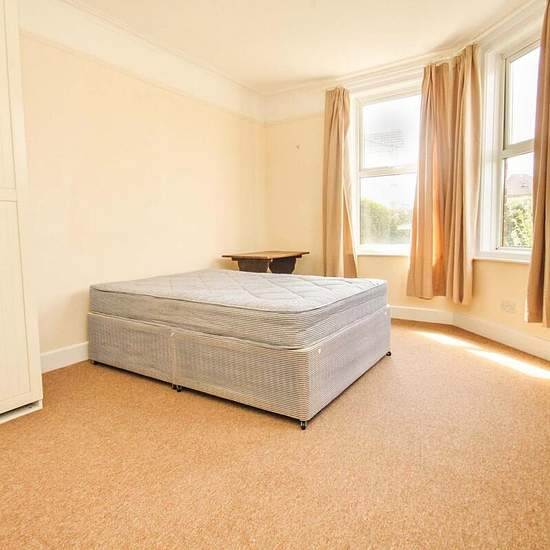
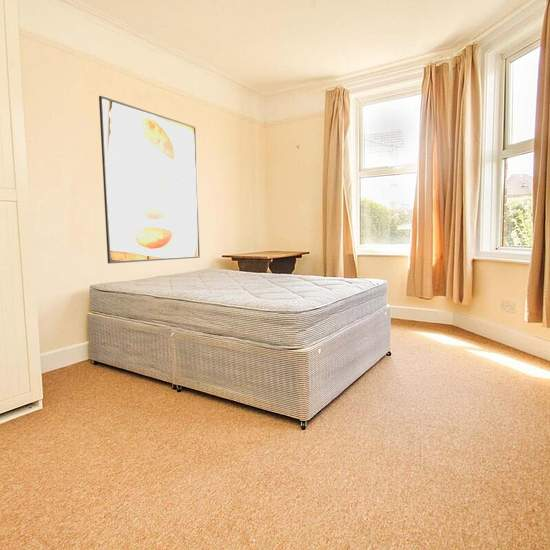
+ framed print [98,95,201,265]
